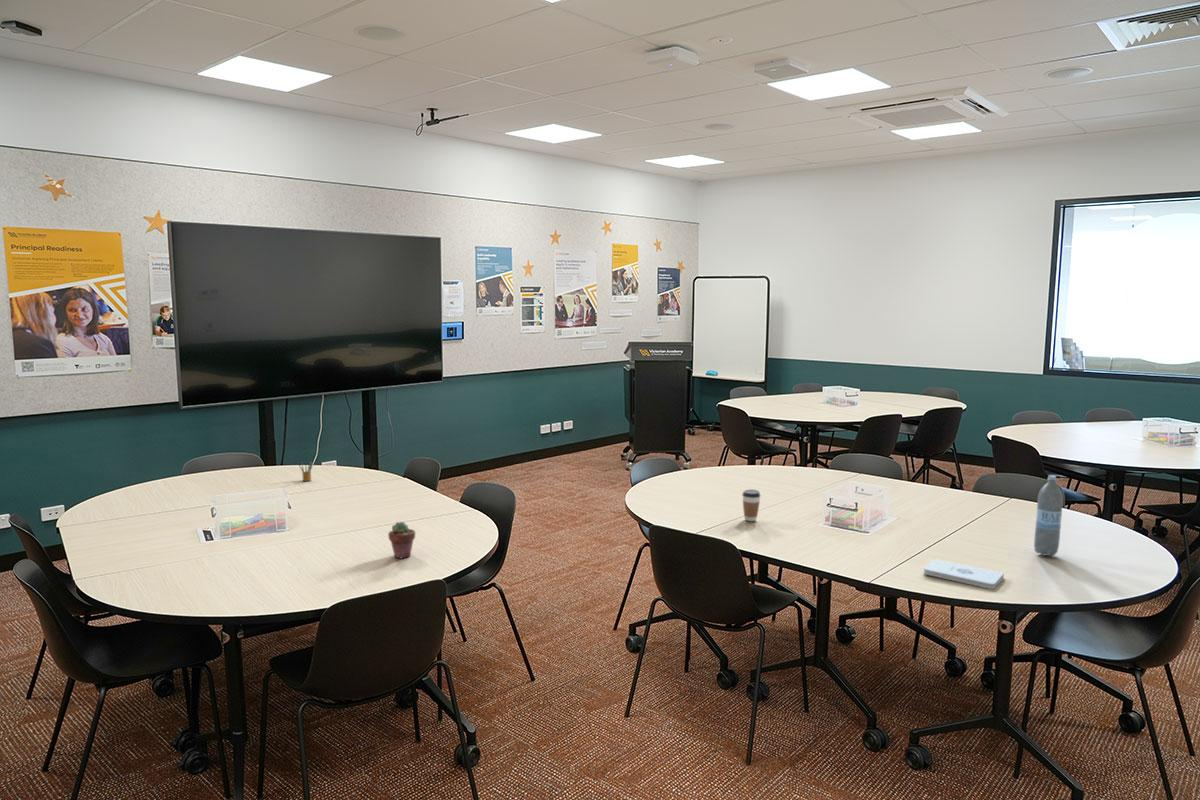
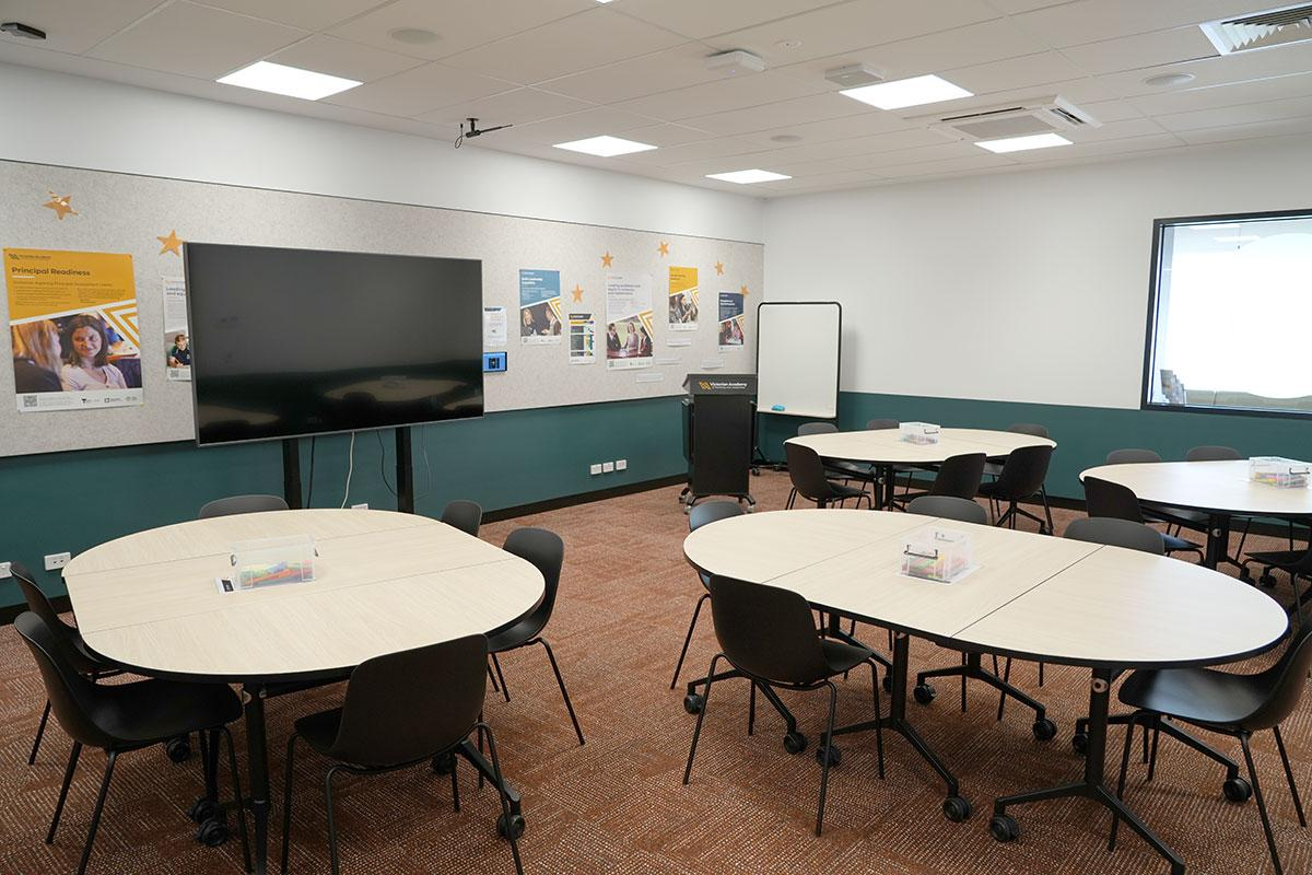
- potted succulent [387,521,416,560]
- coffee cup [741,489,761,522]
- pencil box [297,460,315,482]
- notepad [922,558,1005,590]
- water bottle [1033,474,1064,557]
